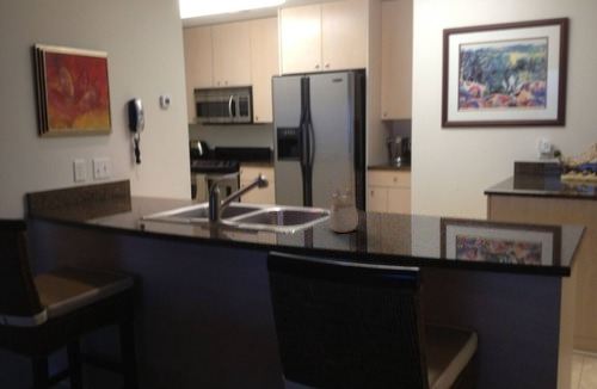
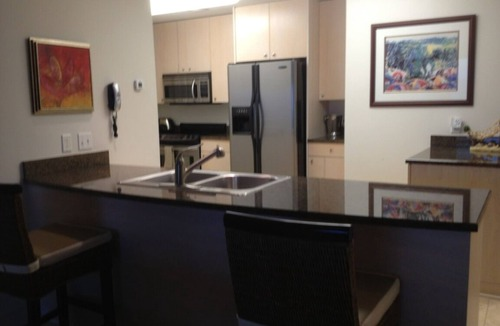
- teapot [327,189,359,234]
